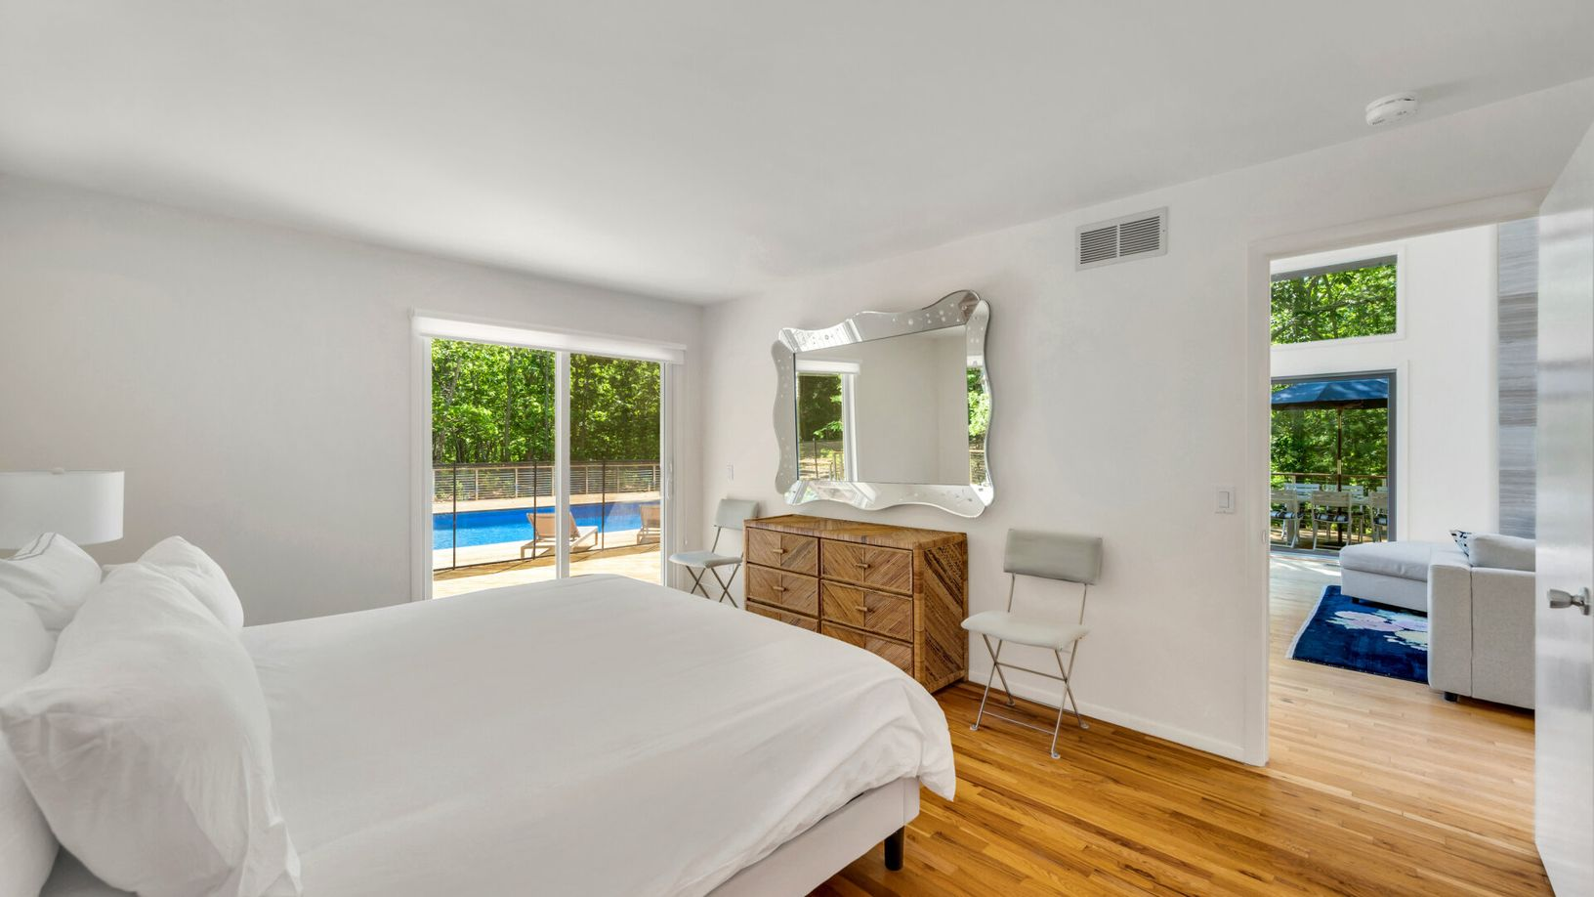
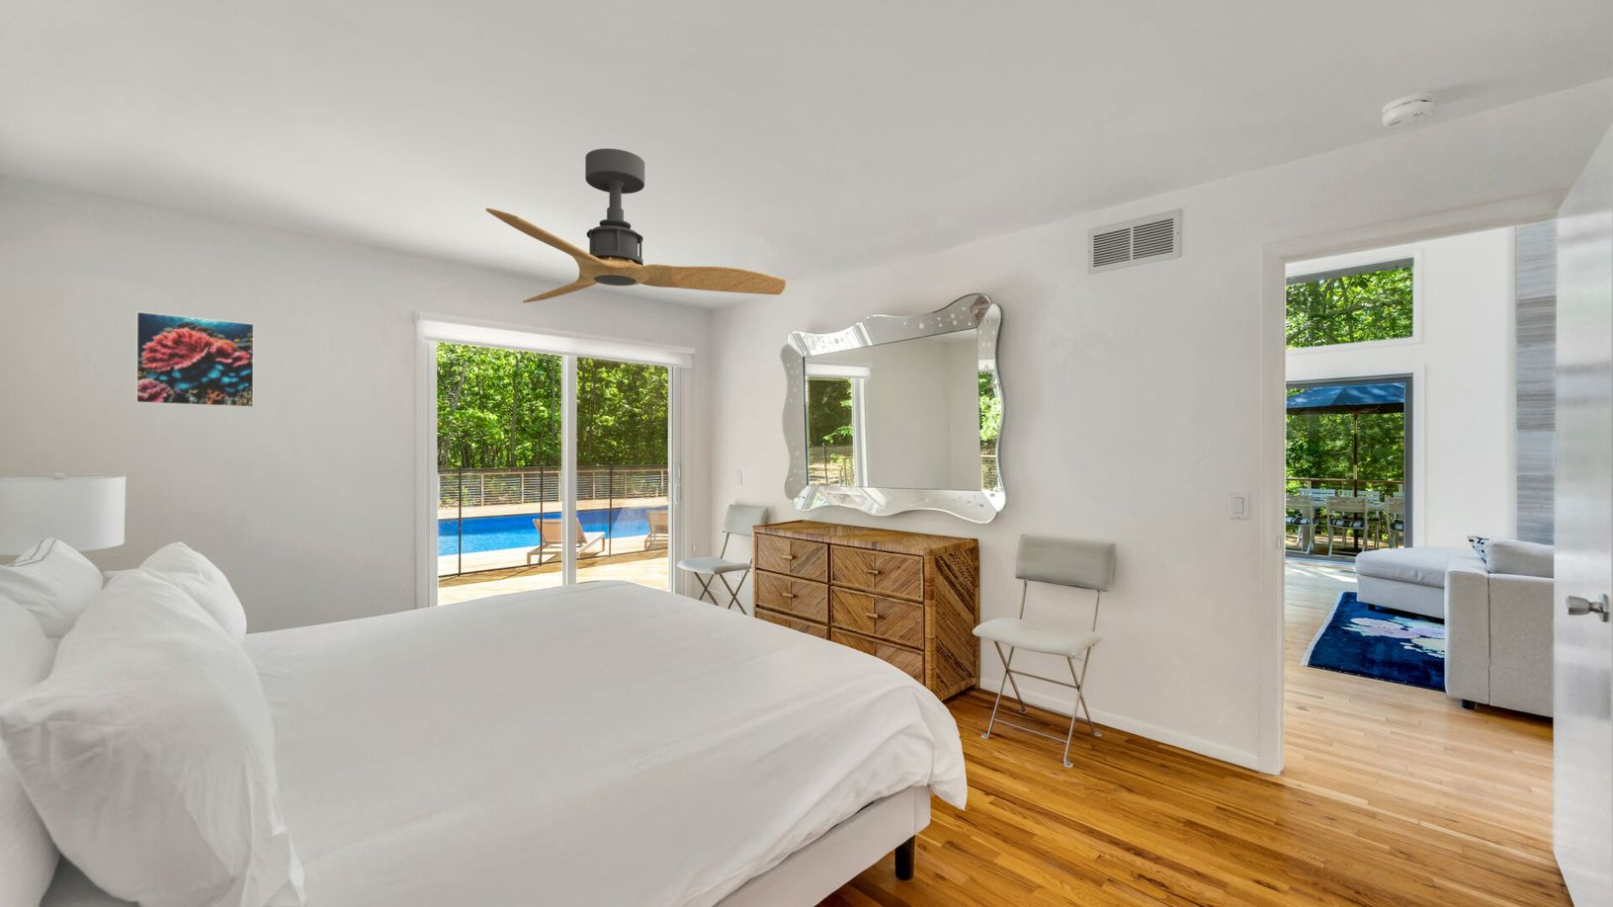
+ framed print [135,310,255,409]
+ ceiling fan [485,147,787,303]
